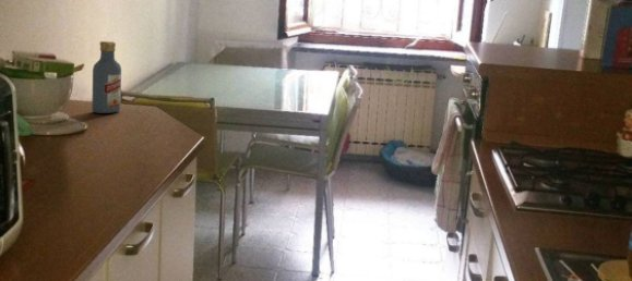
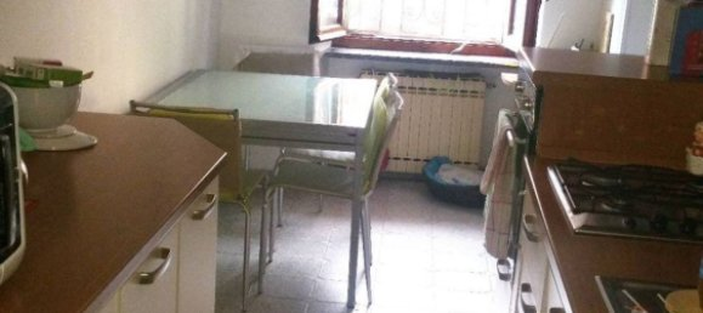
- vodka [91,40,122,114]
